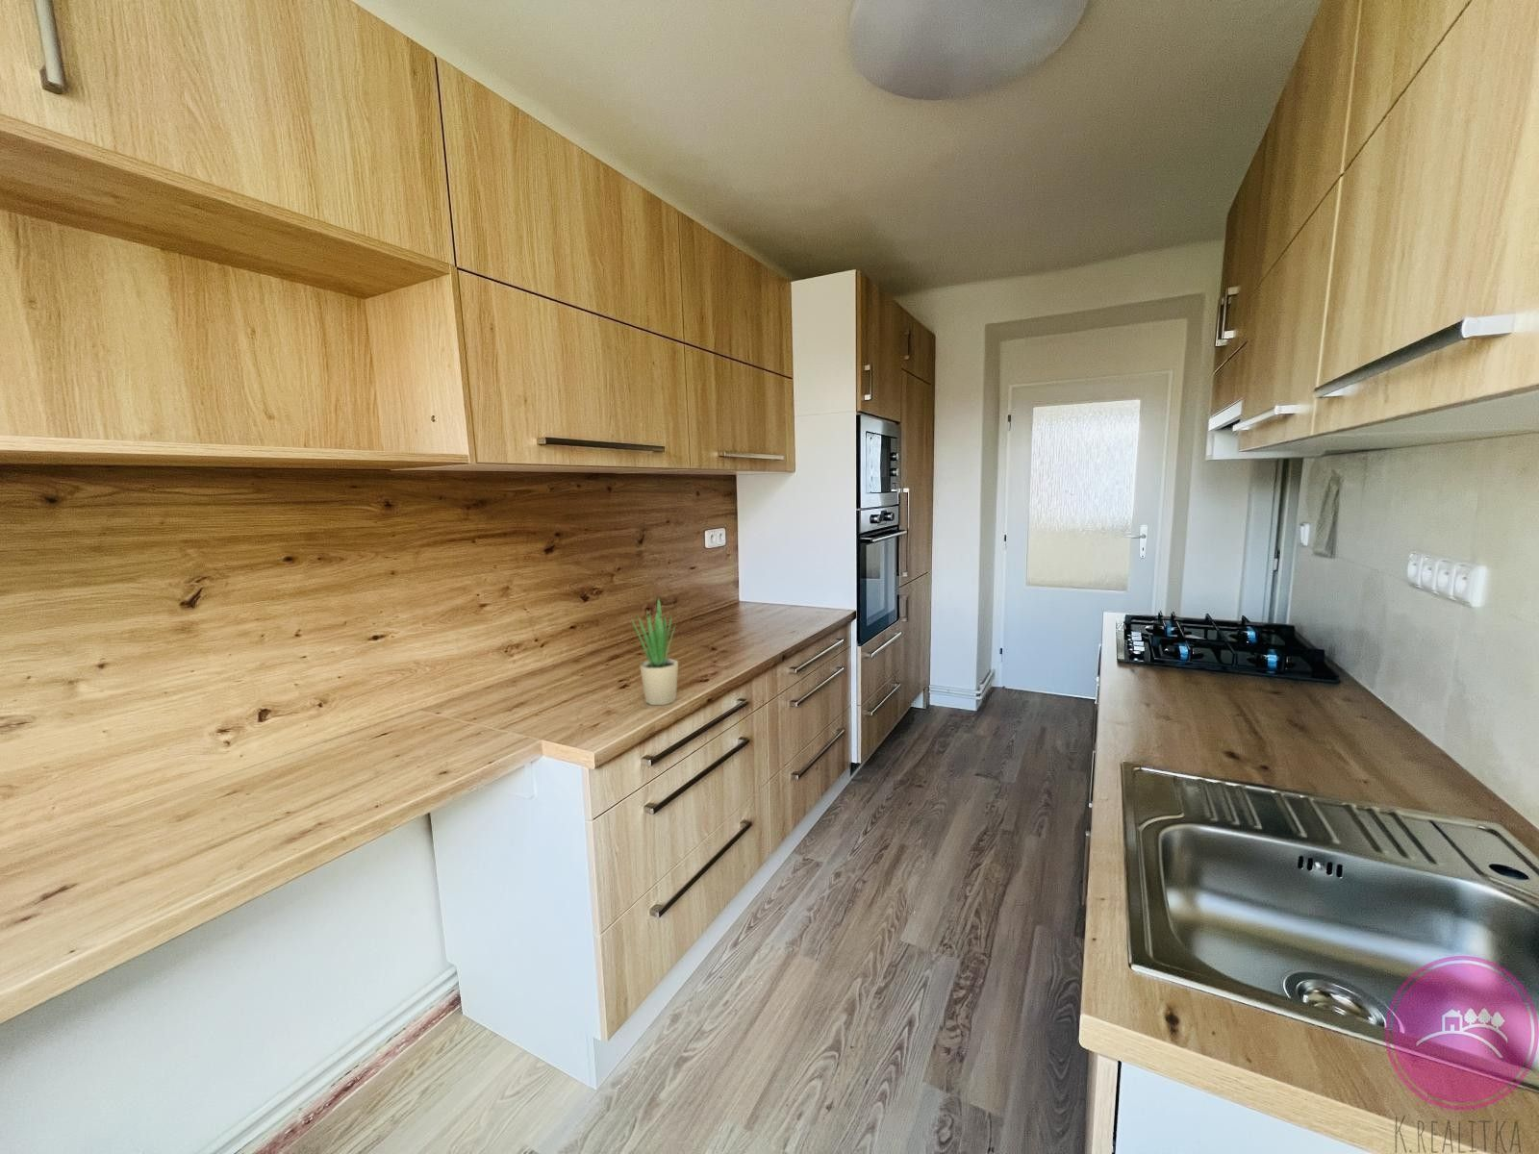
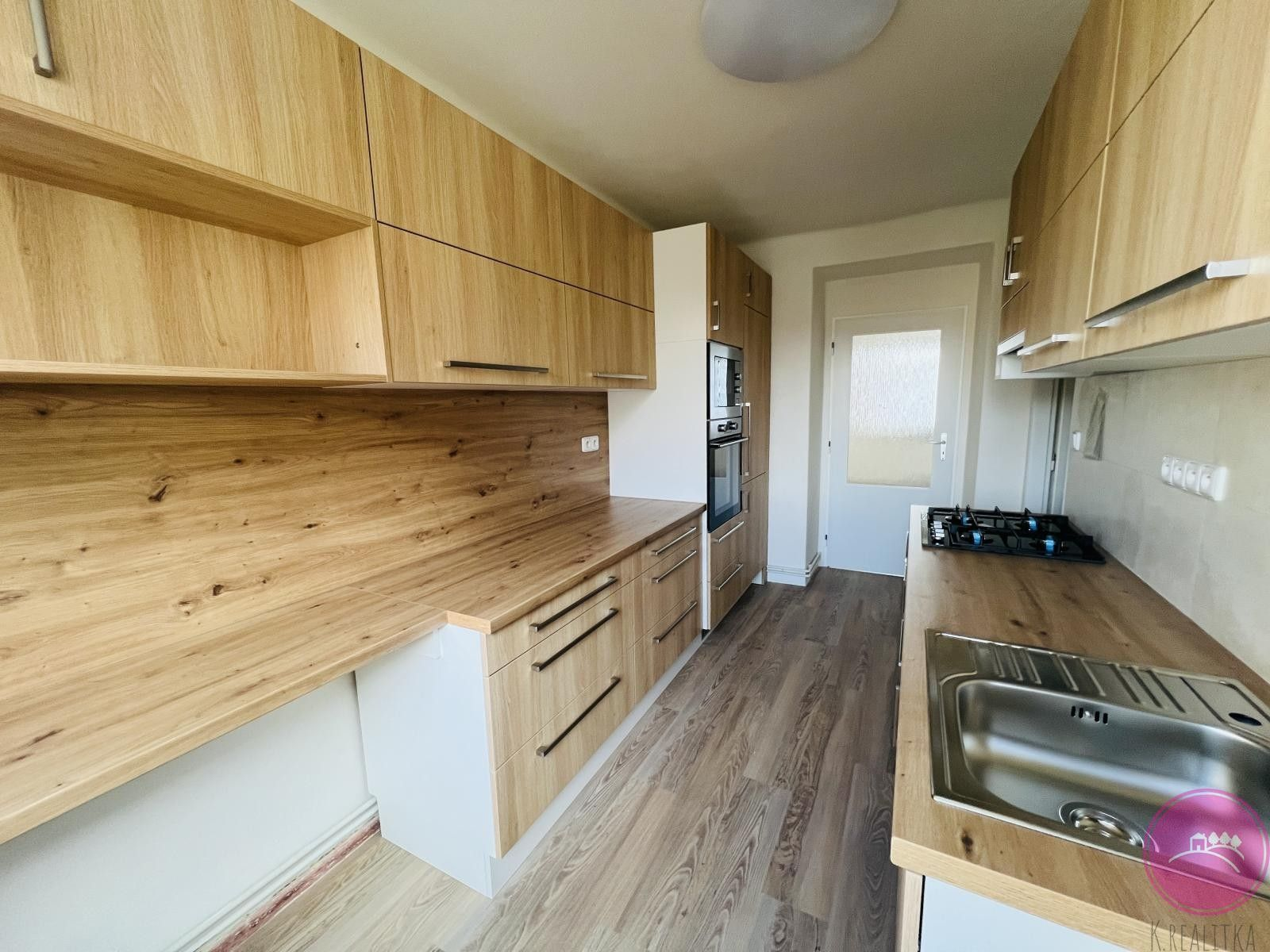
- potted plant [629,594,679,705]
